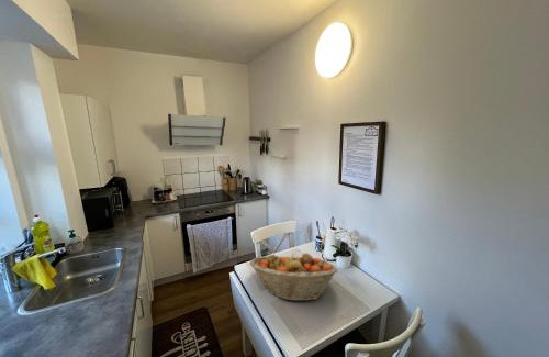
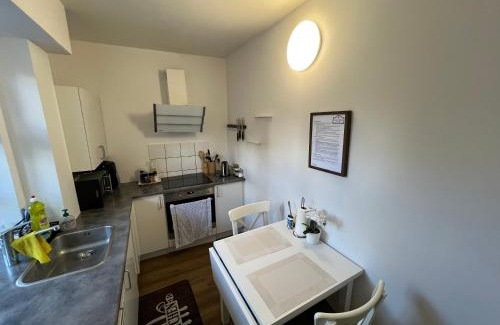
- fruit basket [248,252,338,302]
